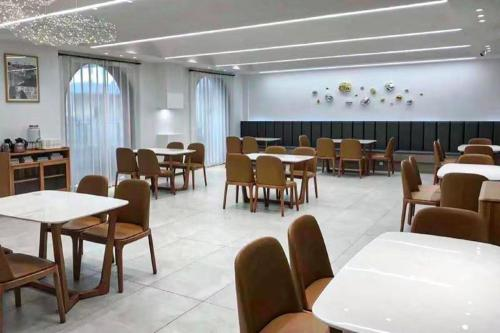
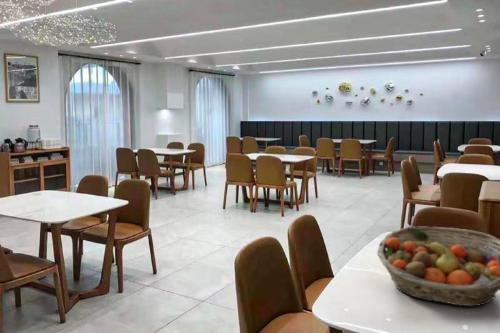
+ fruit basket [376,226,500,307]
